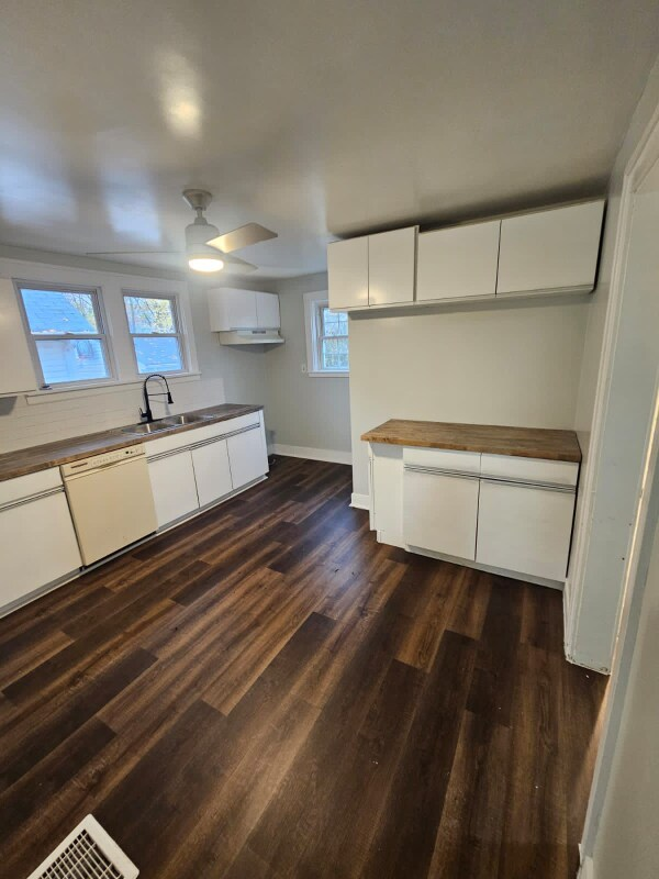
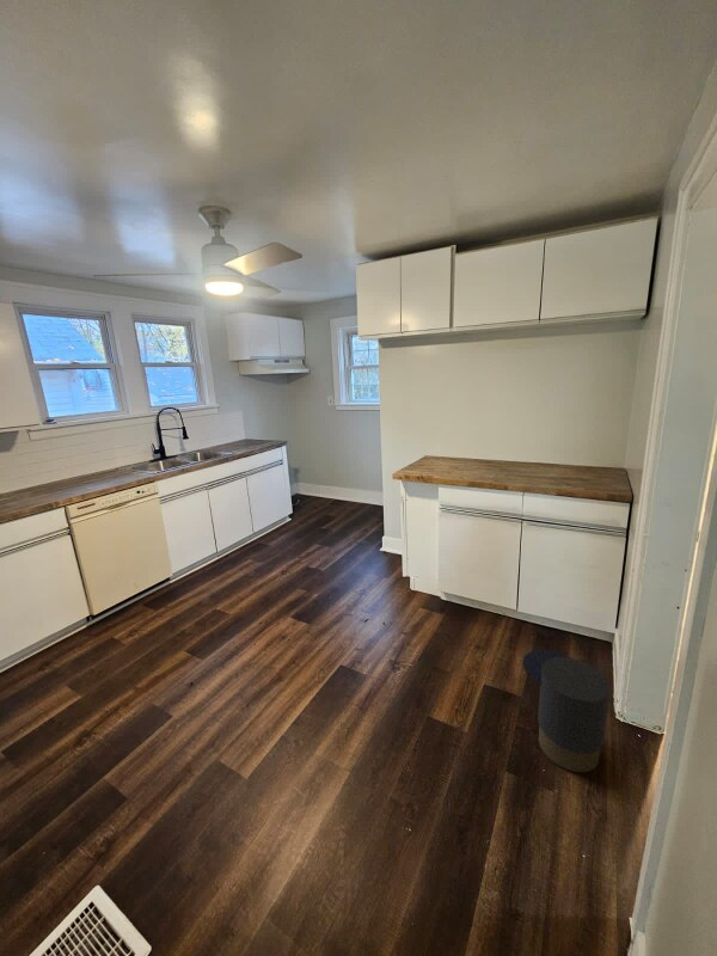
+ trash can [521,649,612,773]
